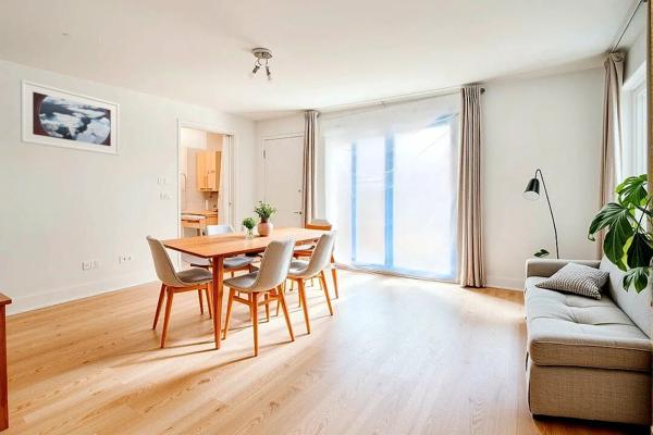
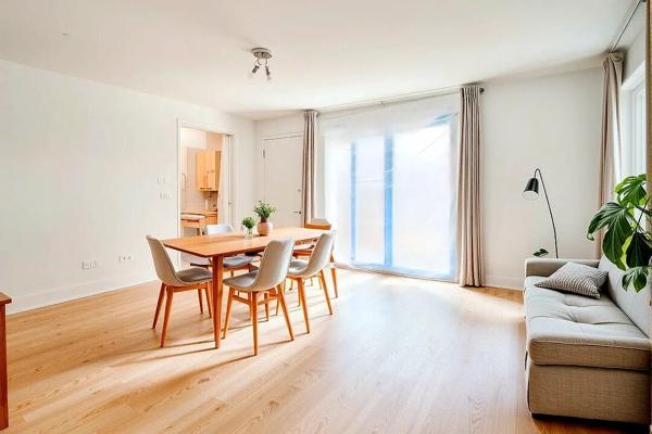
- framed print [20,78,120,157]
